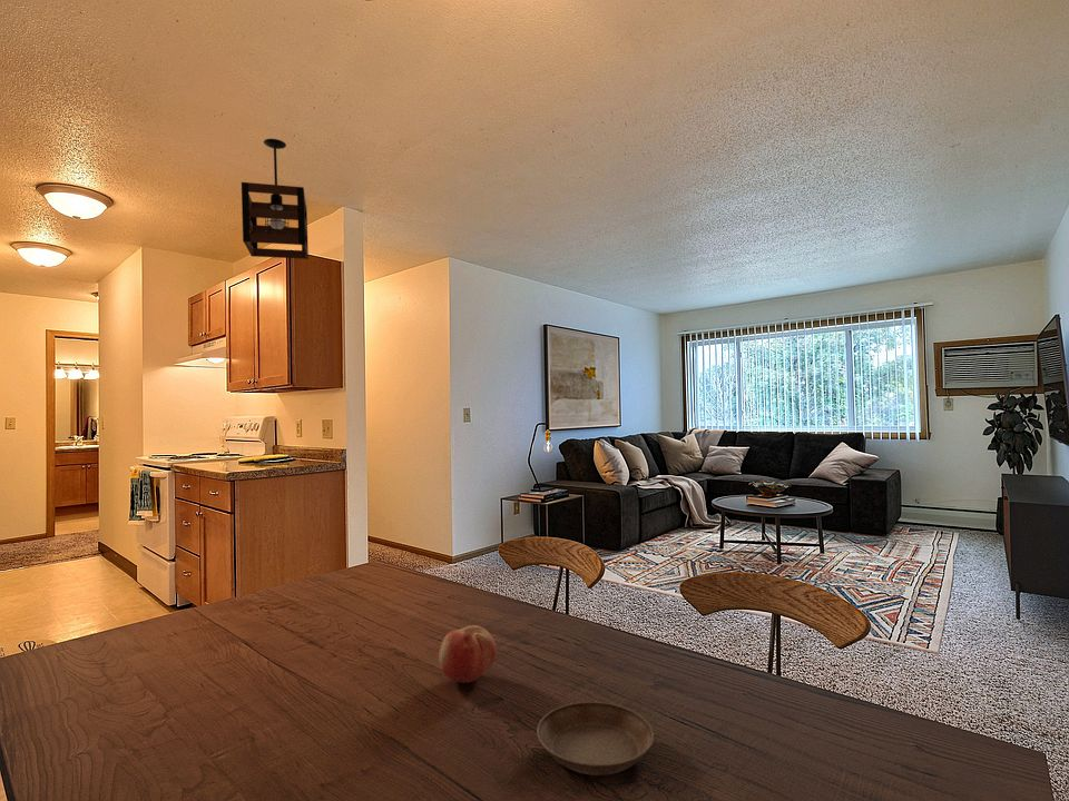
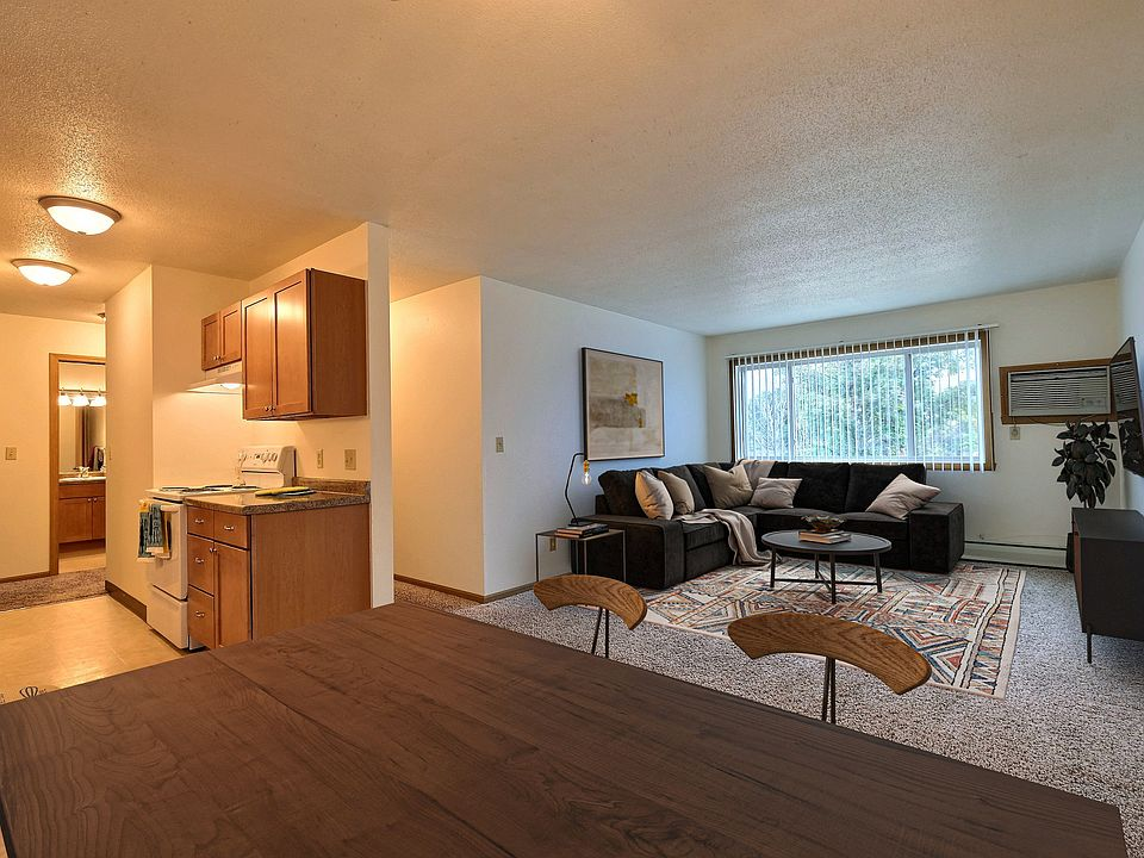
- pendant light [241,138,310,260]
- saucer [536,701,655,777]
- fruit [438,624,498,684]
